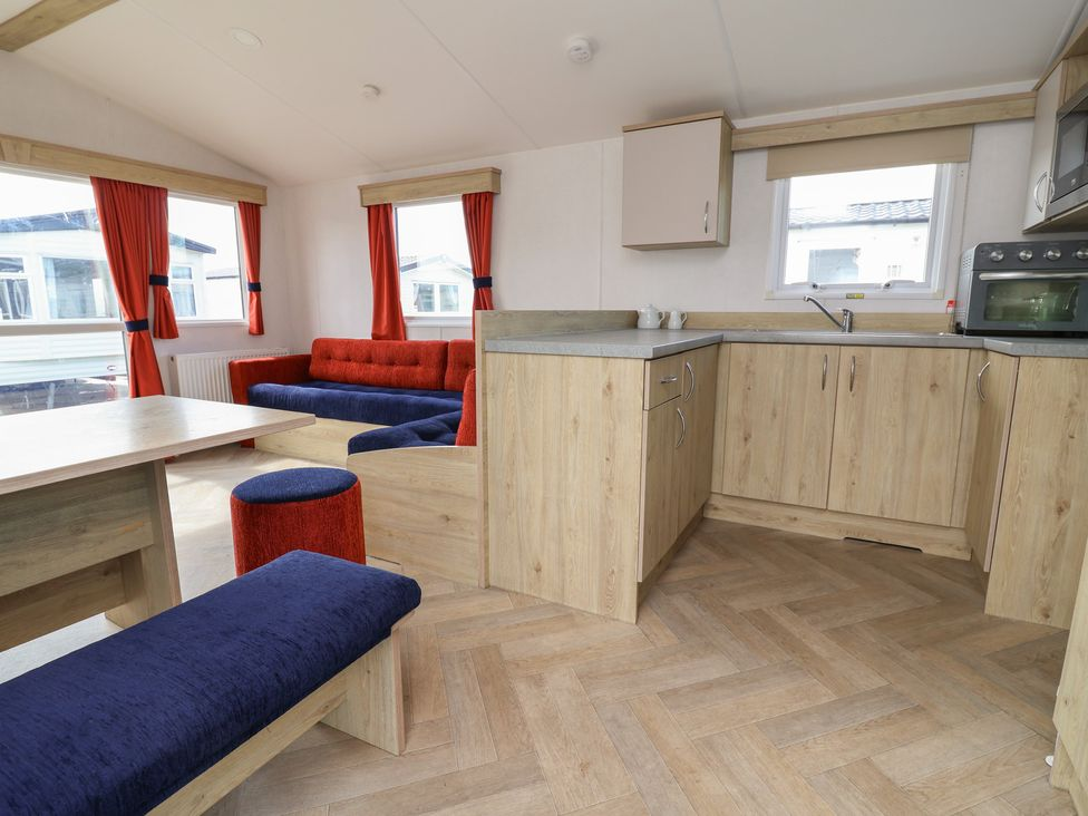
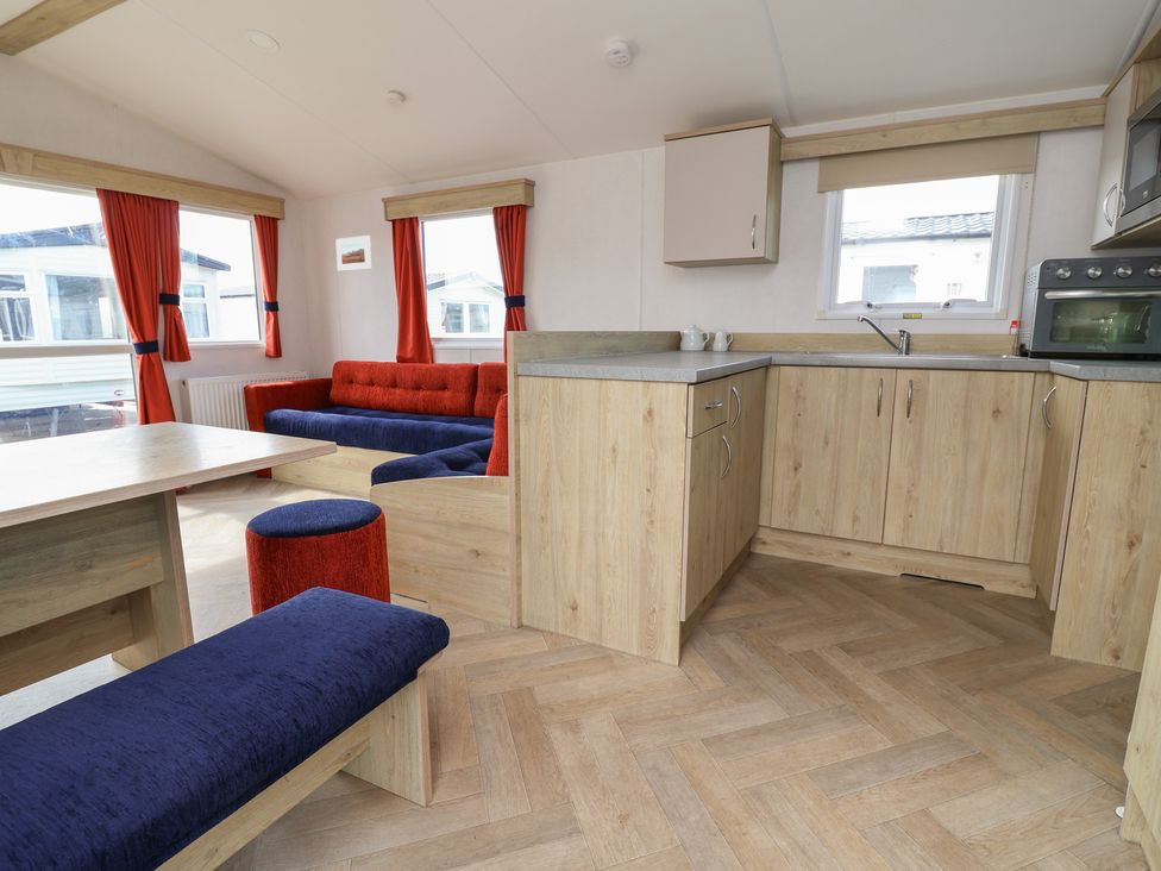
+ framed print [334,234,372,272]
